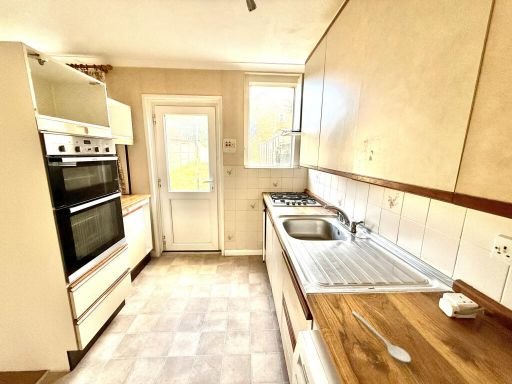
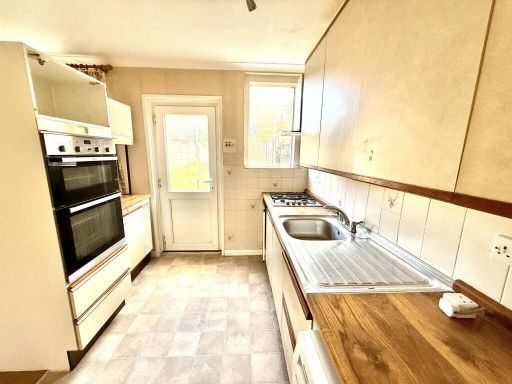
- stirrer [351,310,412,363]
